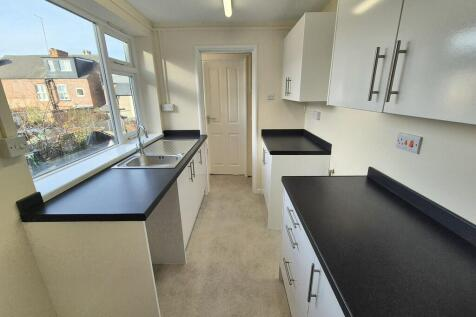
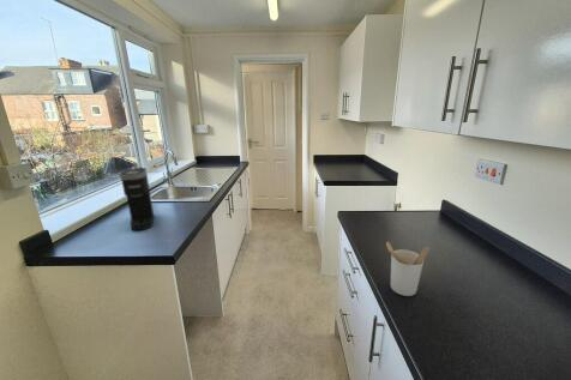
+ utensil holder [385,241,431,297]
+ coffee maker [118,167,155,231]
